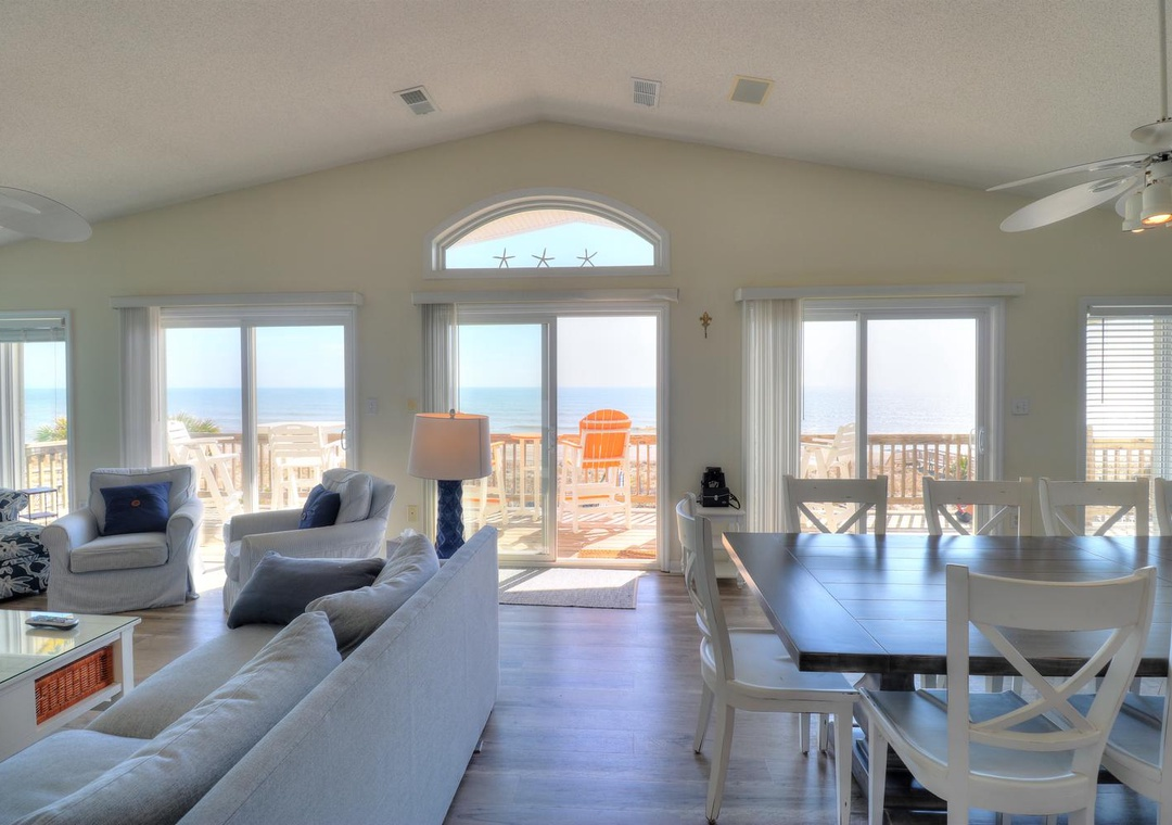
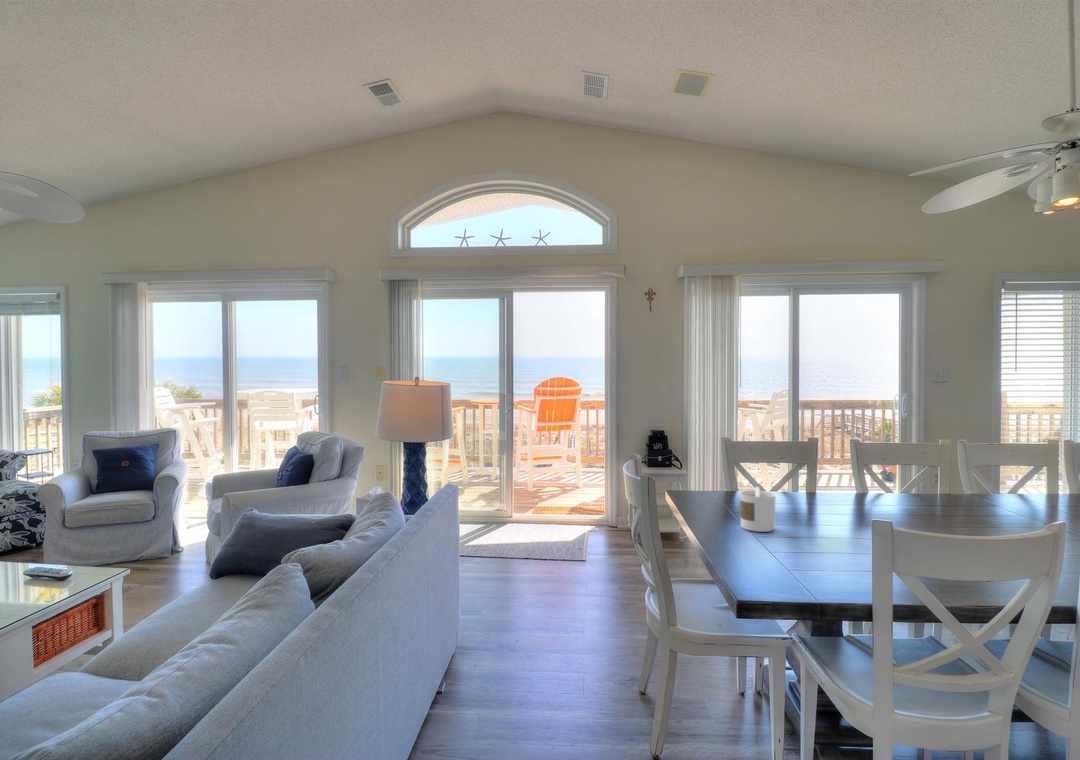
+ candle [739,486,777,533]
